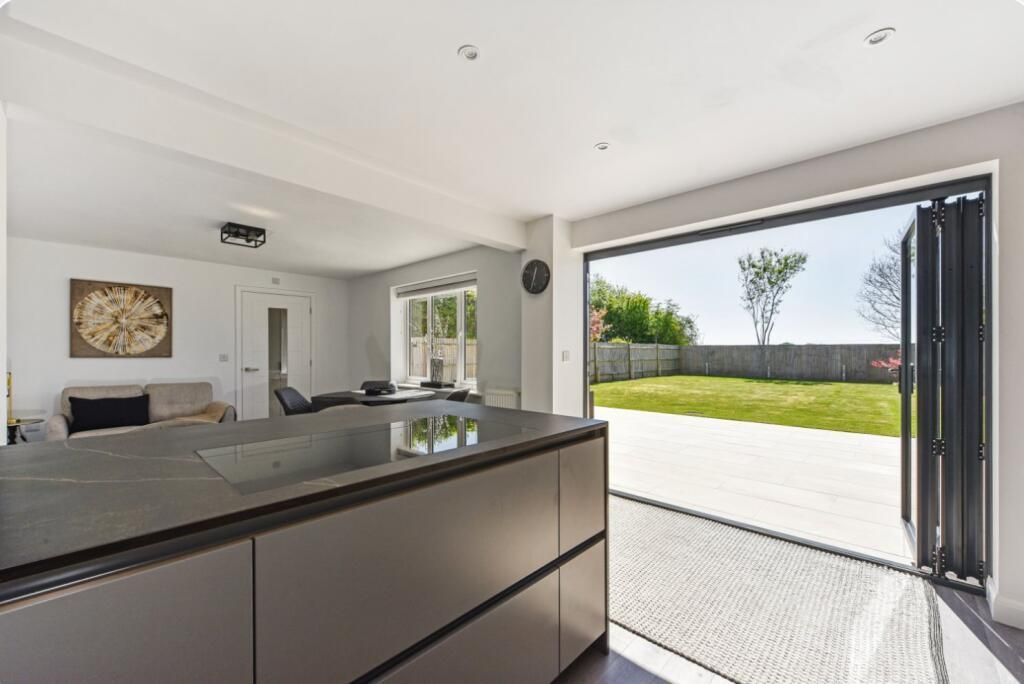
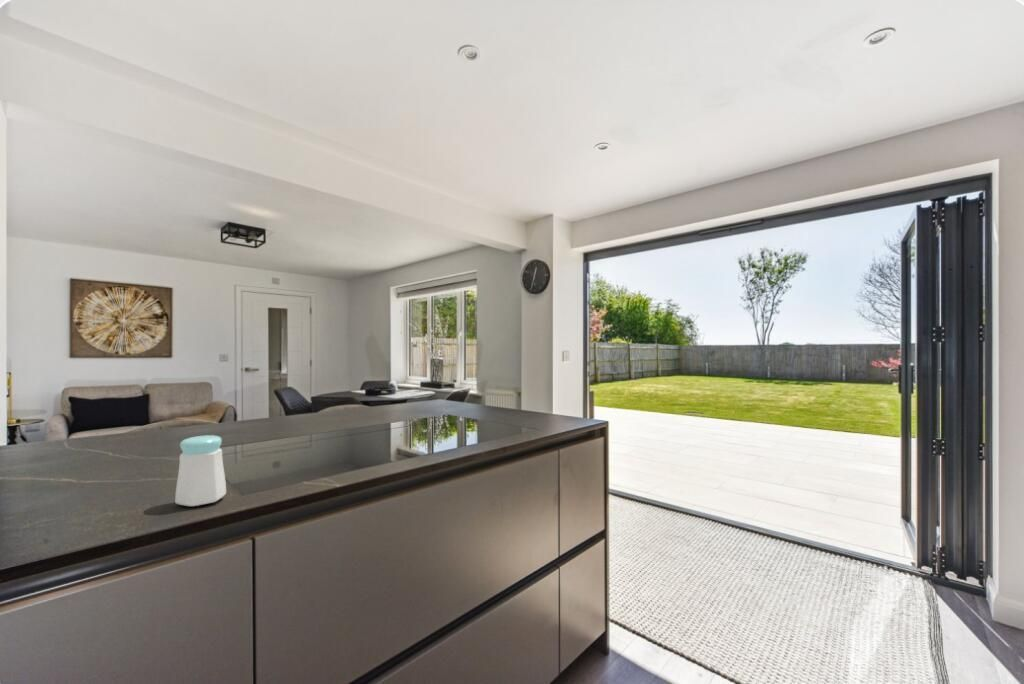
+ salt shaker [174,434,227,507]
